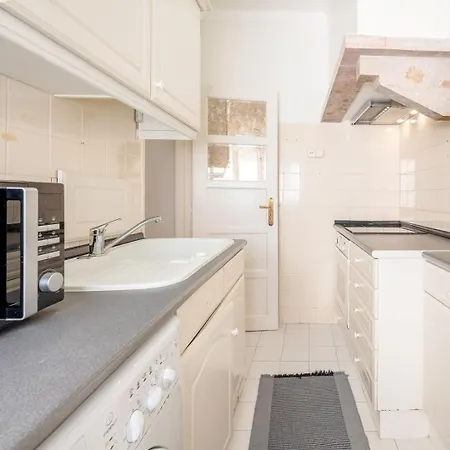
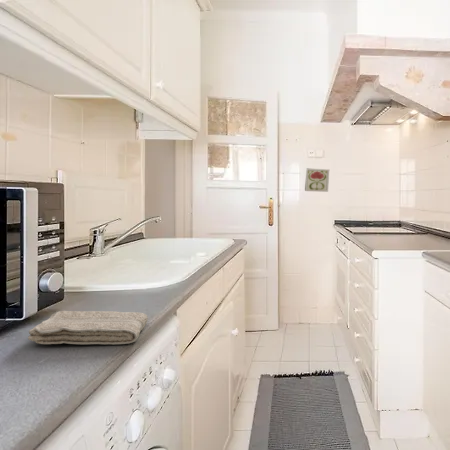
+ decorative tile [304,167,330,193]
+ washcloth [27,310,149,345]
